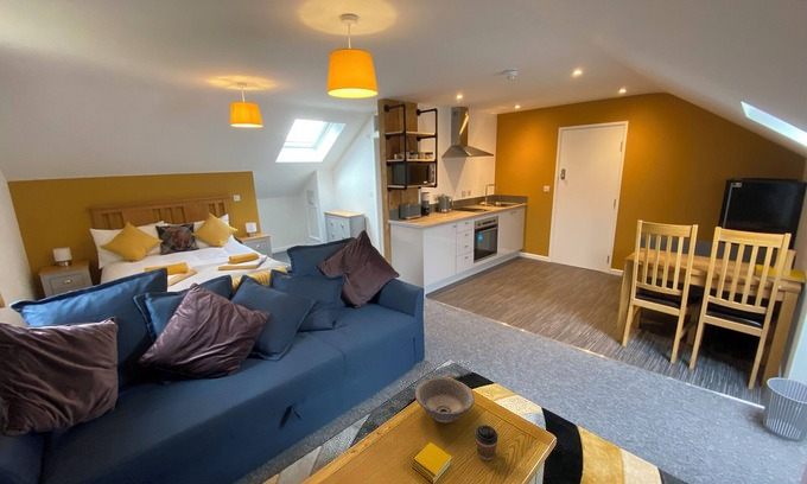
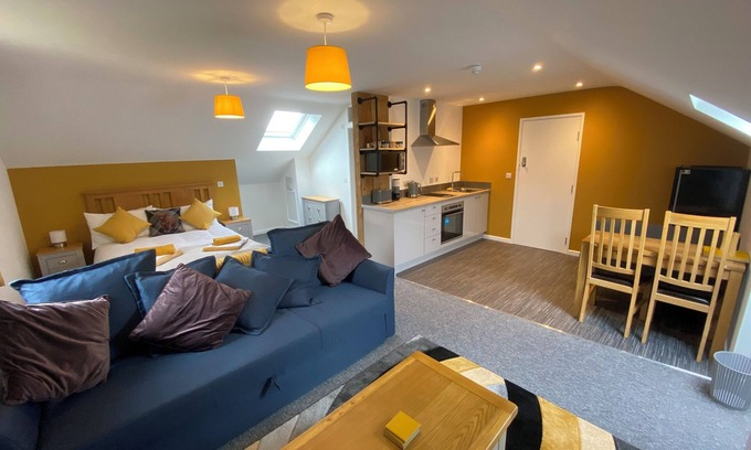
- bowl [414,376,476,424]
- coffee cup [474,424,500,461]
